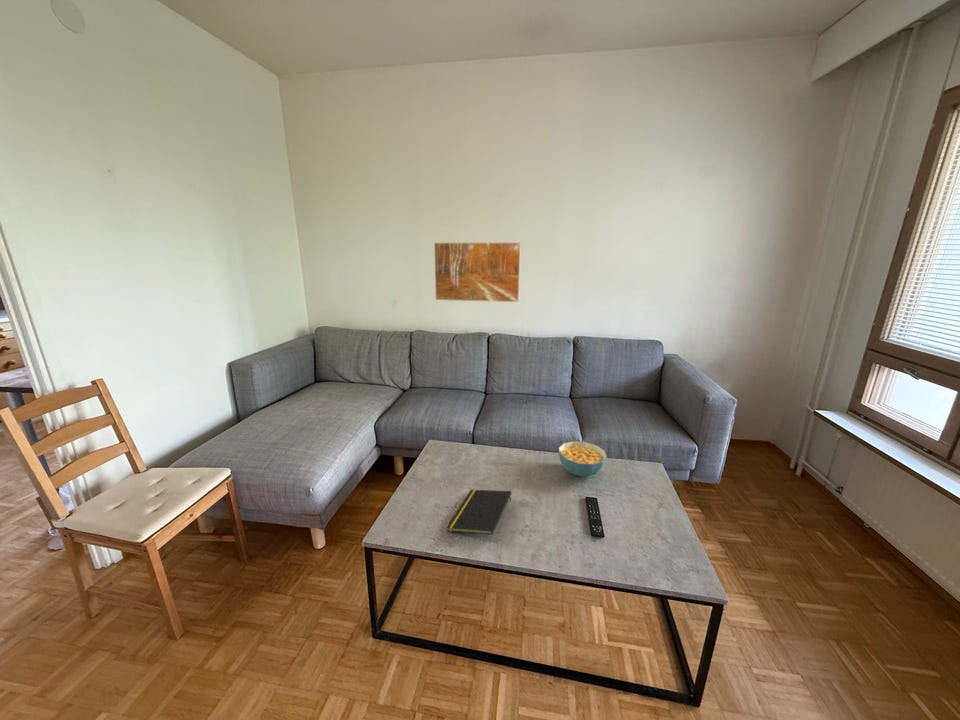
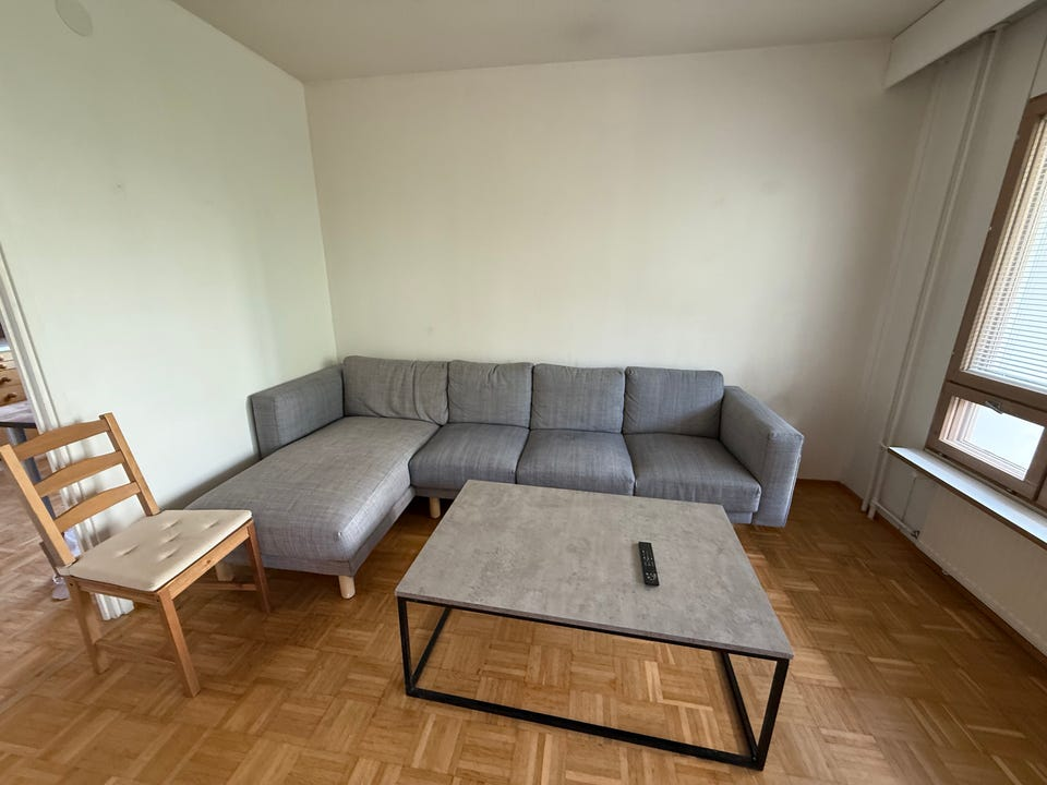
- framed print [433,241,522,303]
- notepad [445,489,512,536]
- cereal bowl [558,440,608,477]
